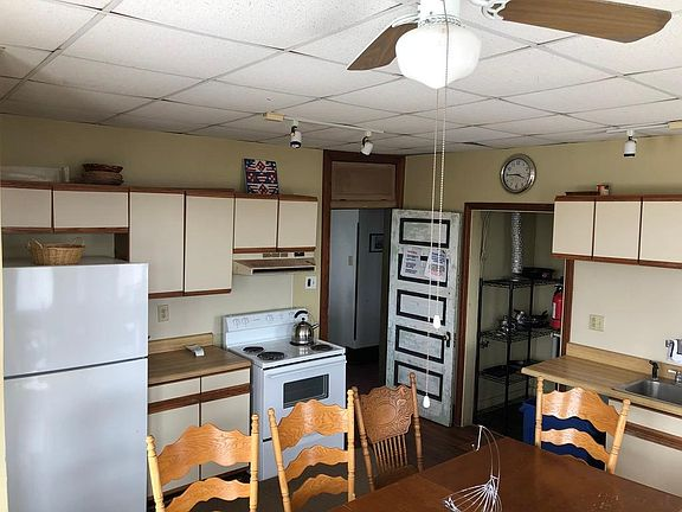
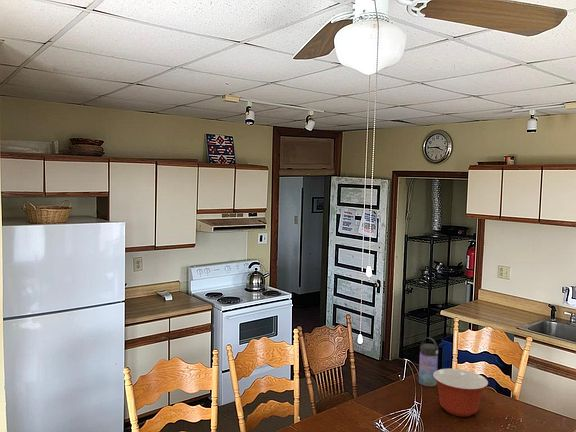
+ mixing bowl [433,368,489,418]
+ water bottle [418,336,439,387]
